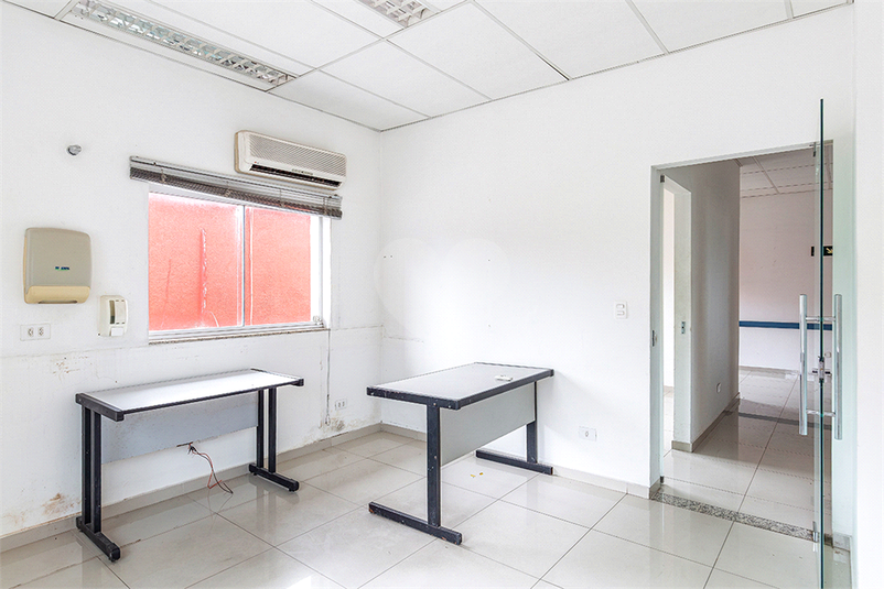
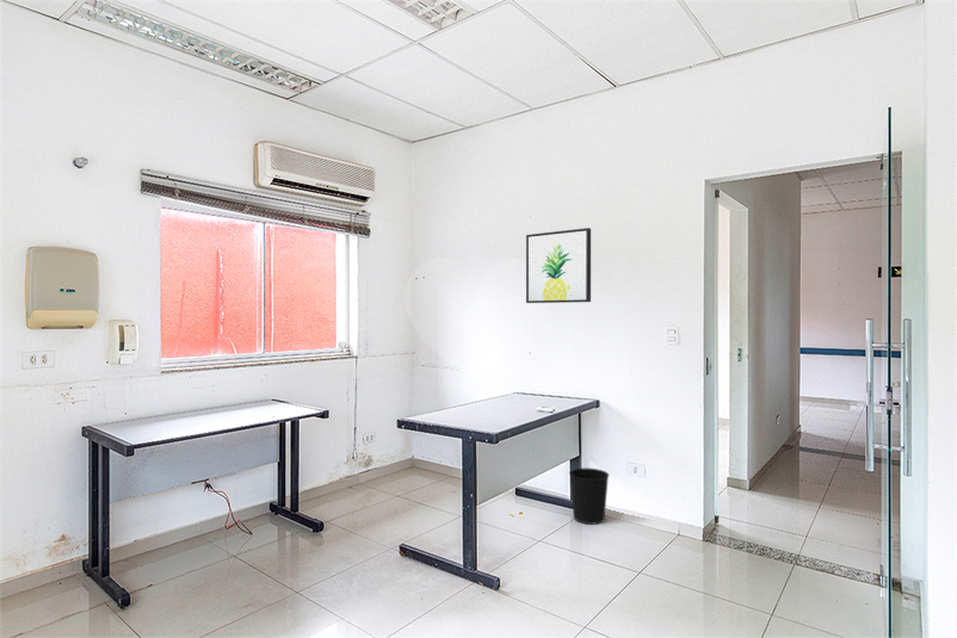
+ wall art [525,227,592,304]
+ wastebasket [568,467,610,526]
